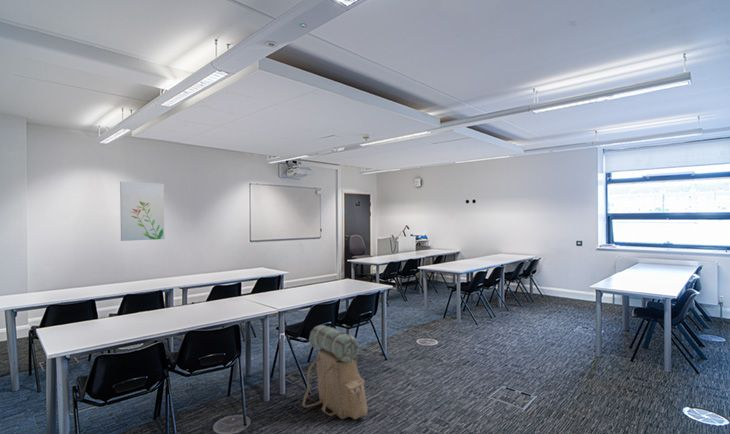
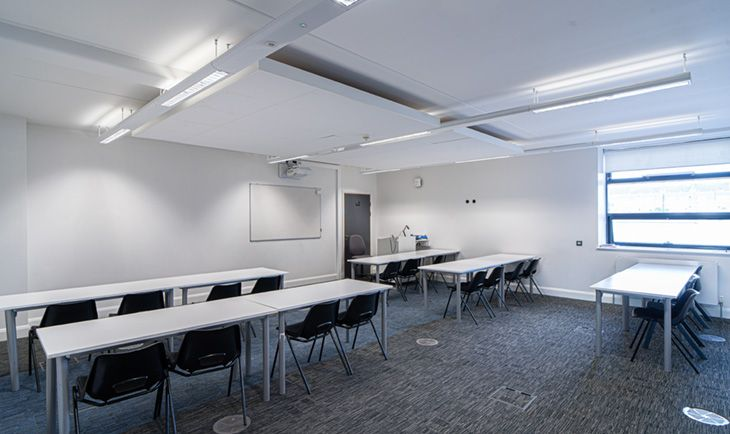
- wall art [119,181,165,242]
- backpack [301,324,368,420]
